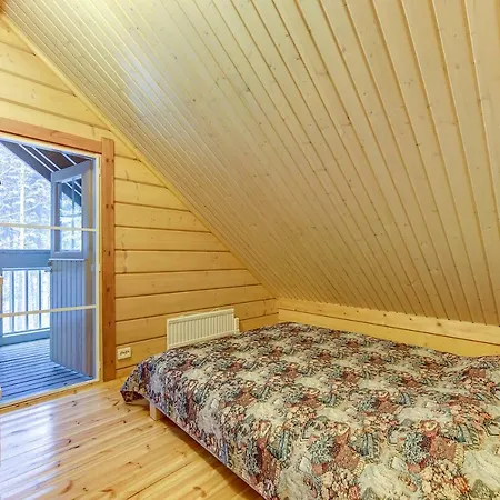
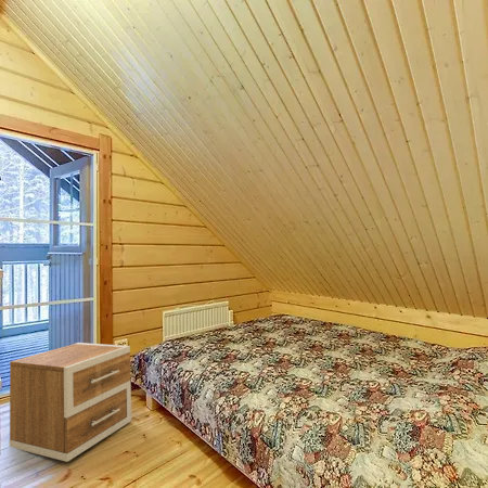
+ nightstand [9,342,132,463]
